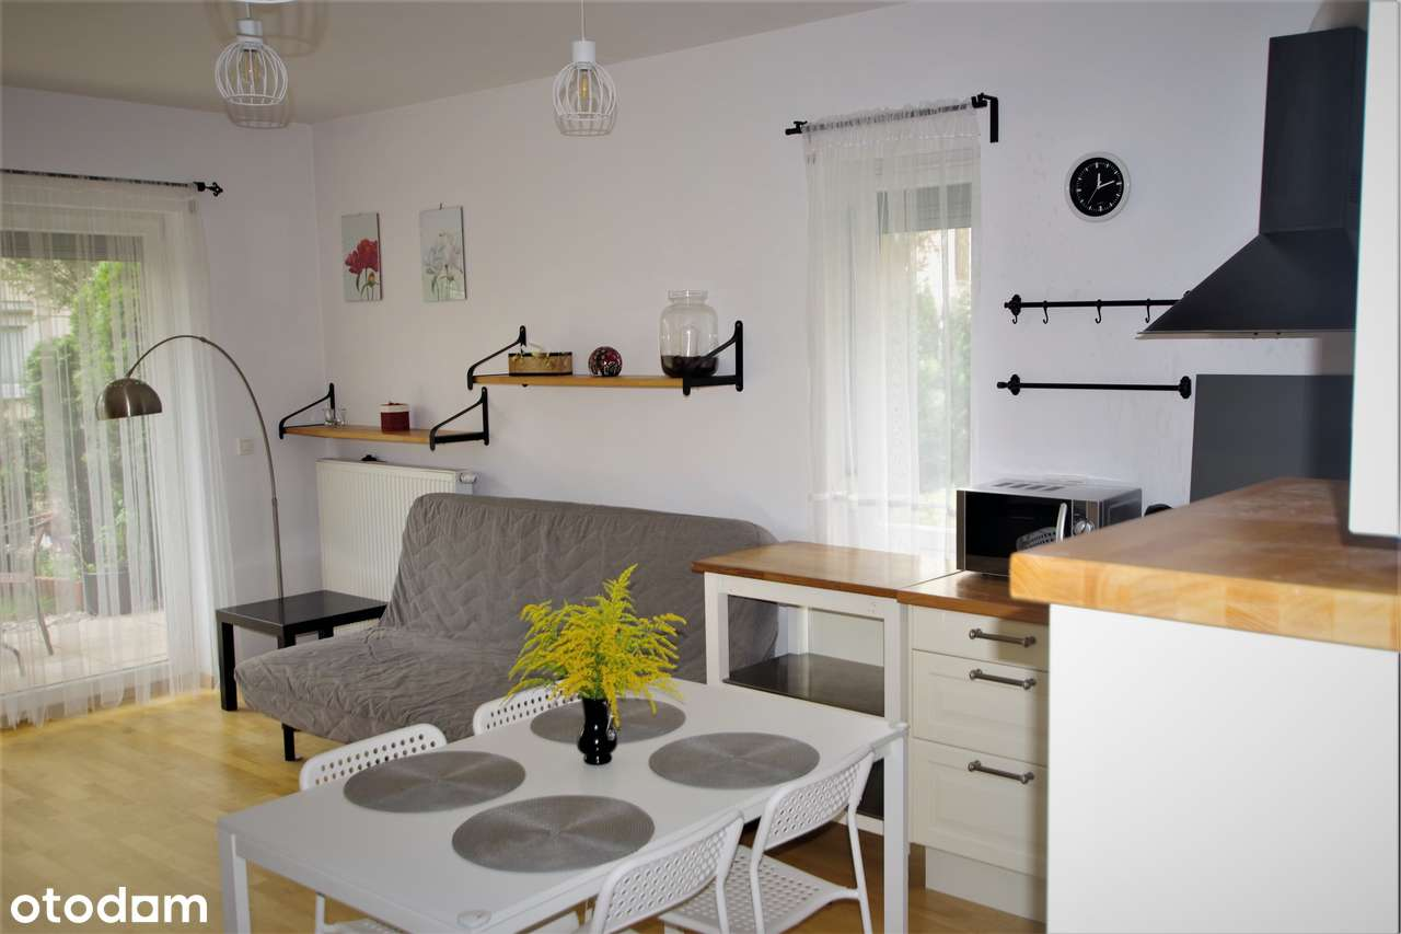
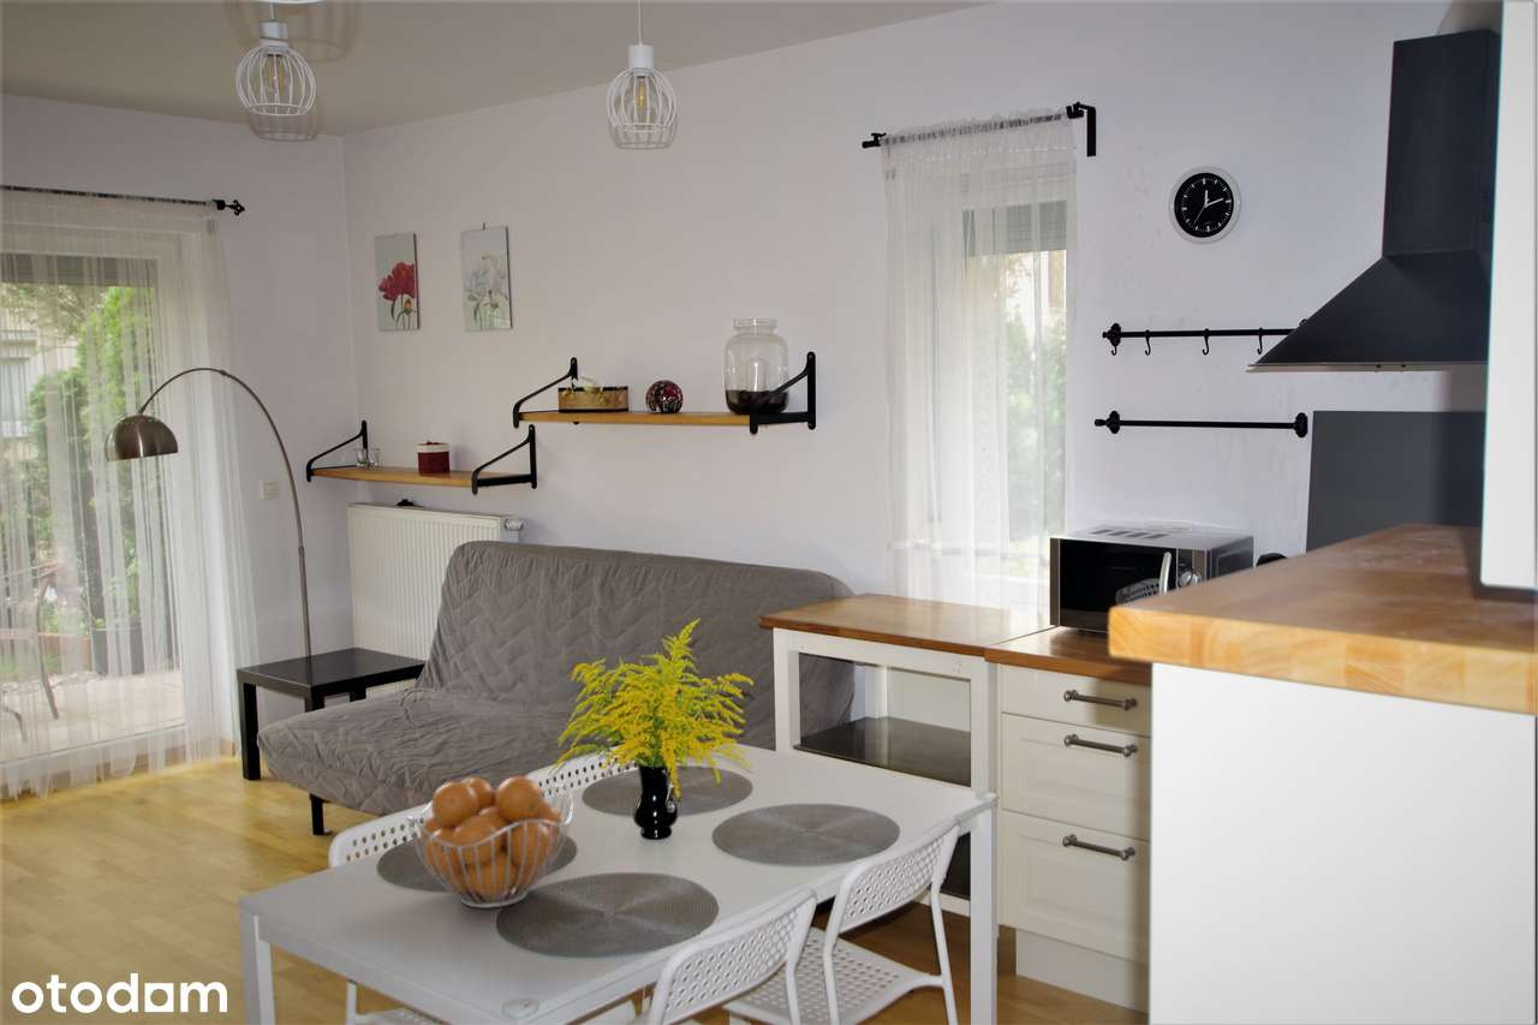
+ fruit basket [405,775,574,910]
